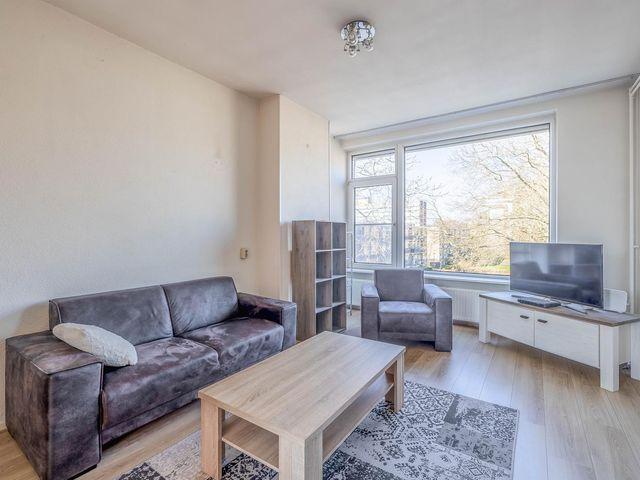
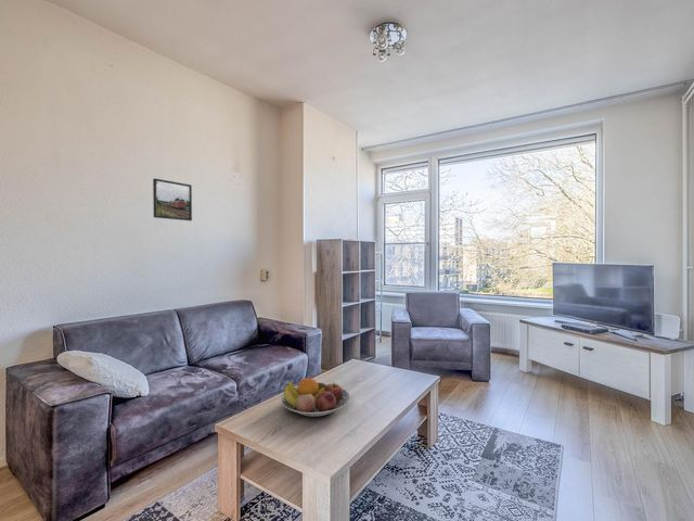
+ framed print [152,178,193,221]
+ fruit bowl [281,377,350,418]
